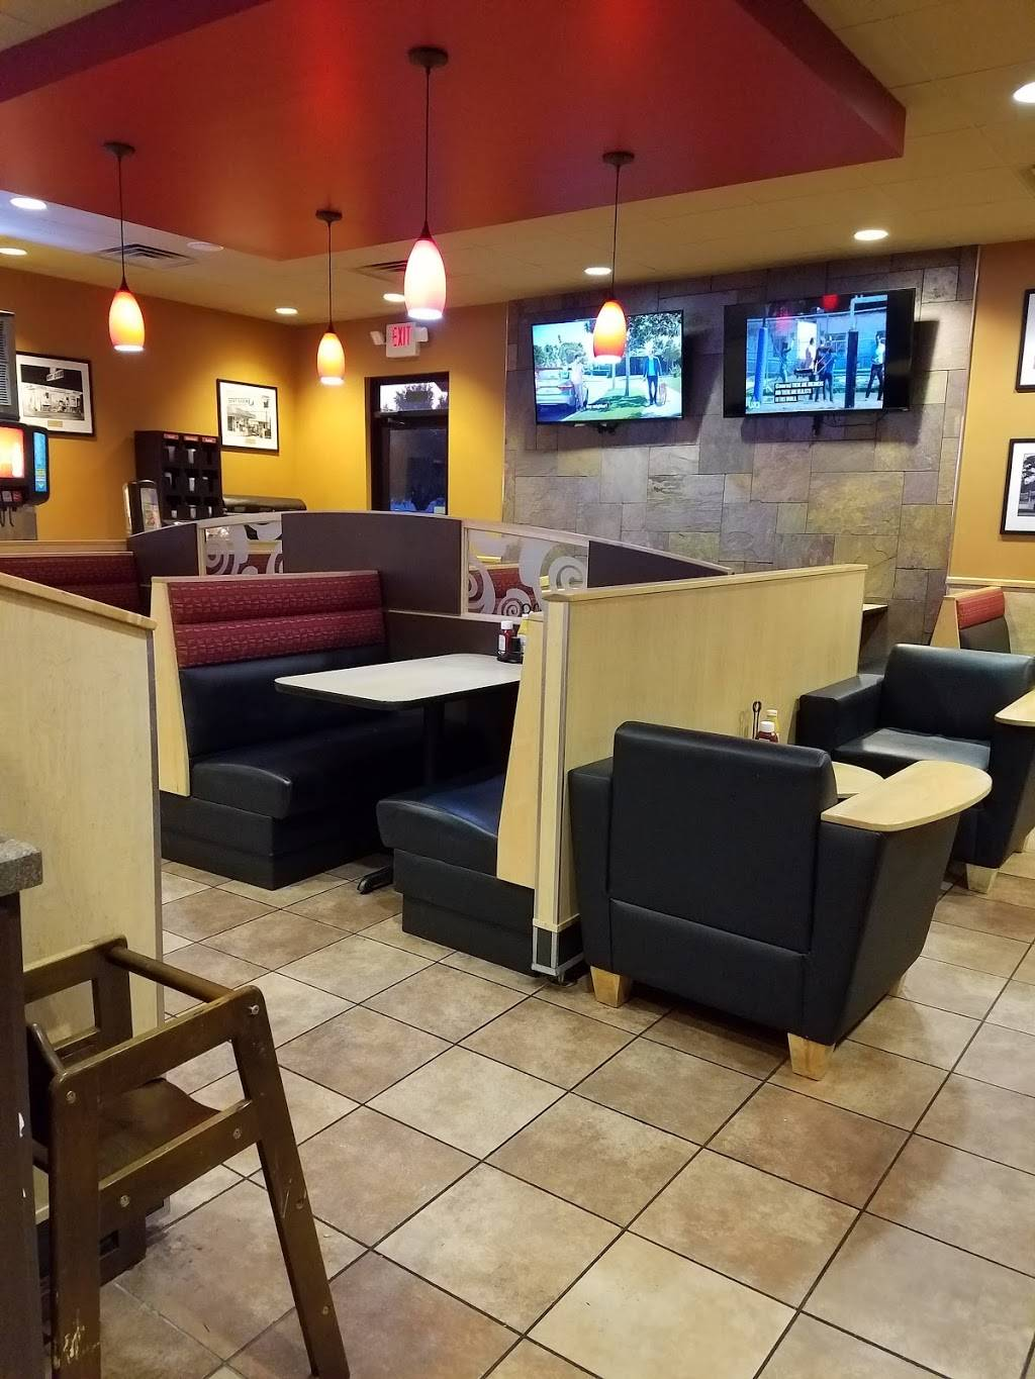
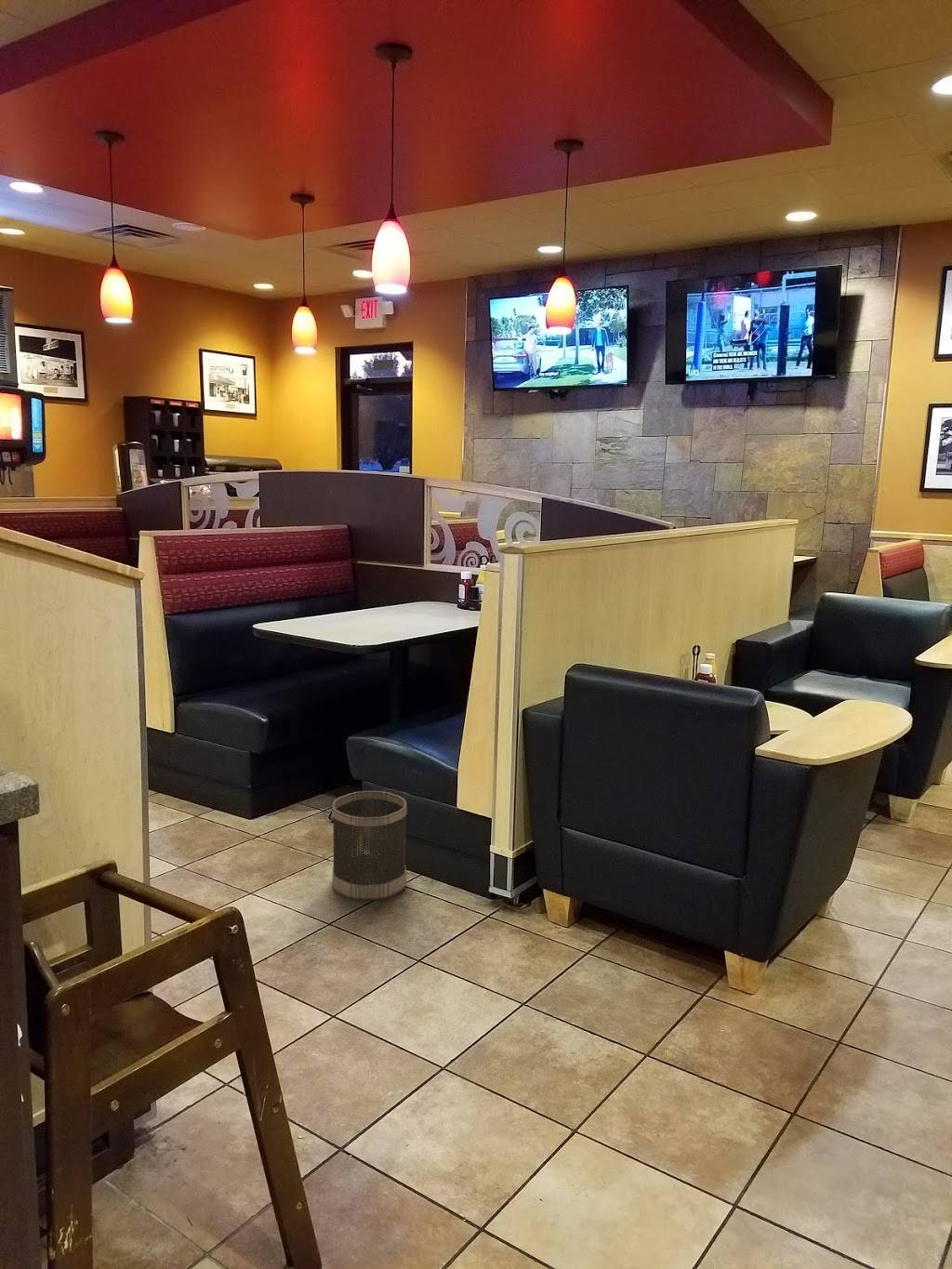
+ wastebasket [331,790,408,902]
